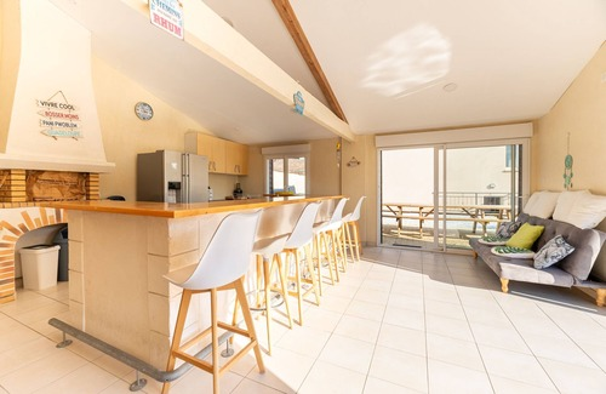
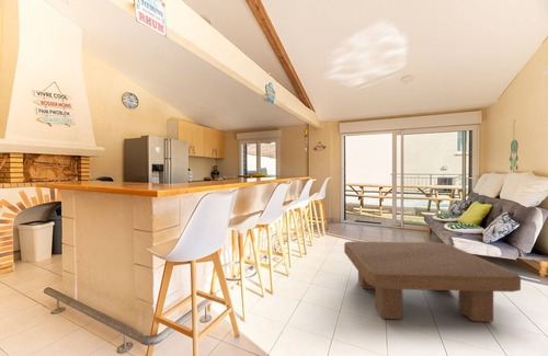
+ coffee table [343,240,522,323]
